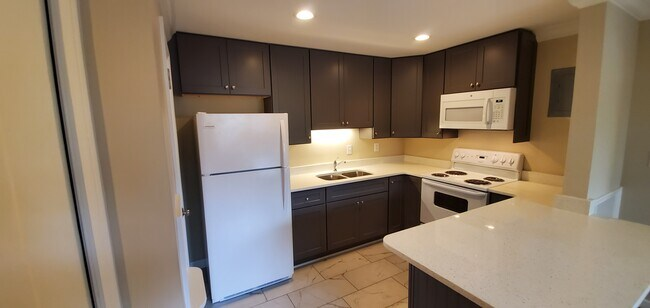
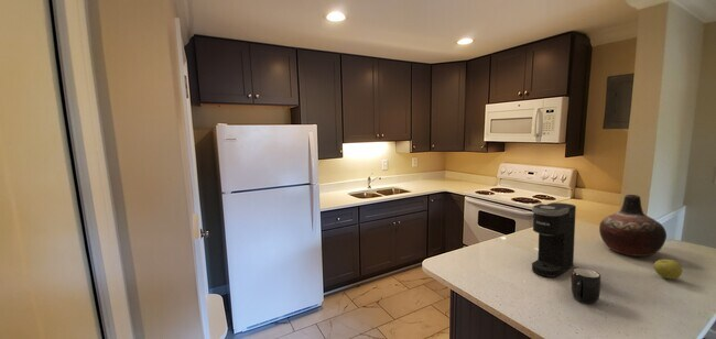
+ mug [571,266,603,306]
+ apple [653,259,683,280]
+ vase [598,194,668,258]
+ coffee maker [531,201,577,278]
